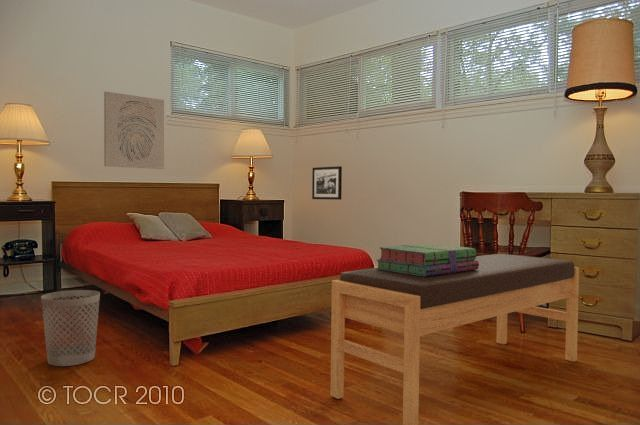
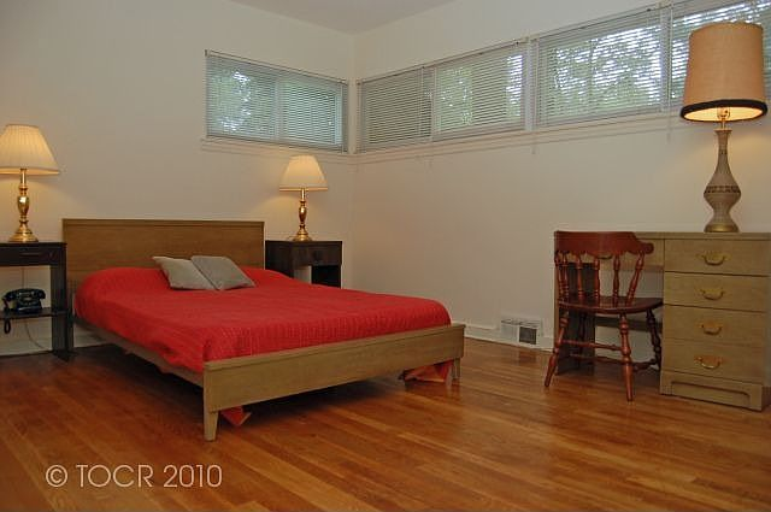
- stack of books [375,243,479,277]
- wastebasket [40,289,101,367]
- wall art [103,91,165,170]
- picture frame [311,165,343,201]
- bench [329,253,580,425]
